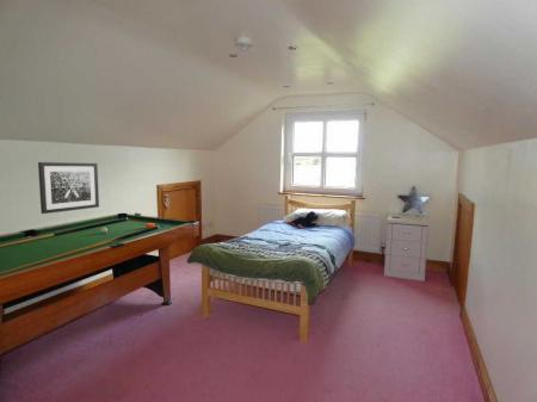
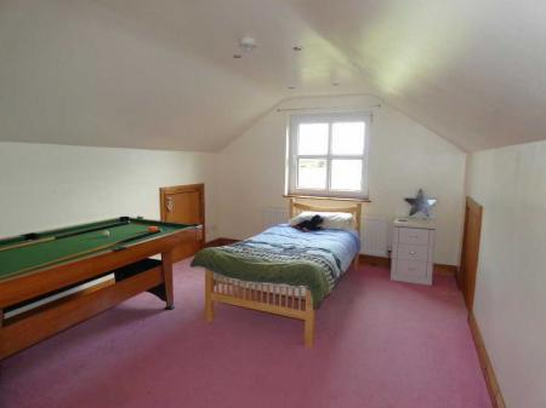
- wall art [37,161,100,215]
